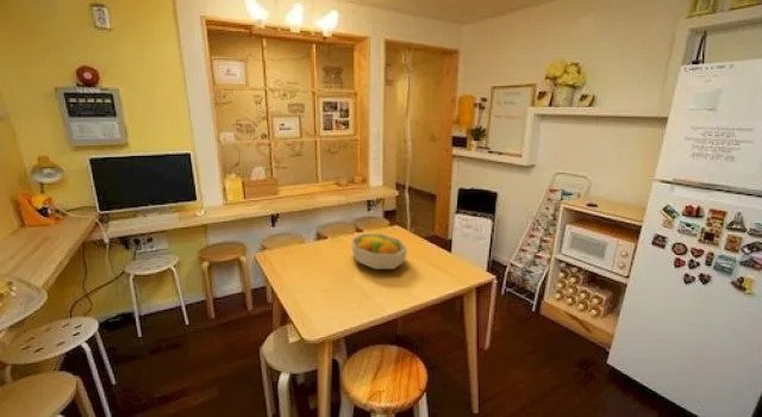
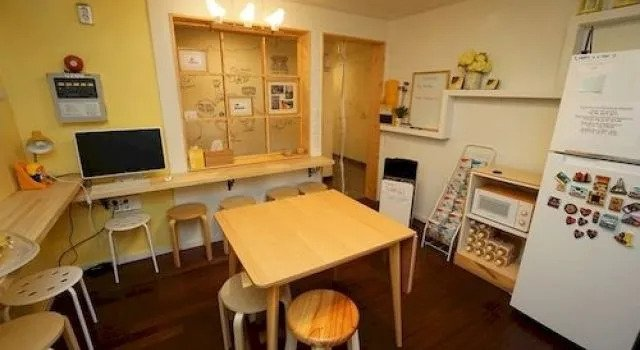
- fruit bowl [350,232,408,270]
